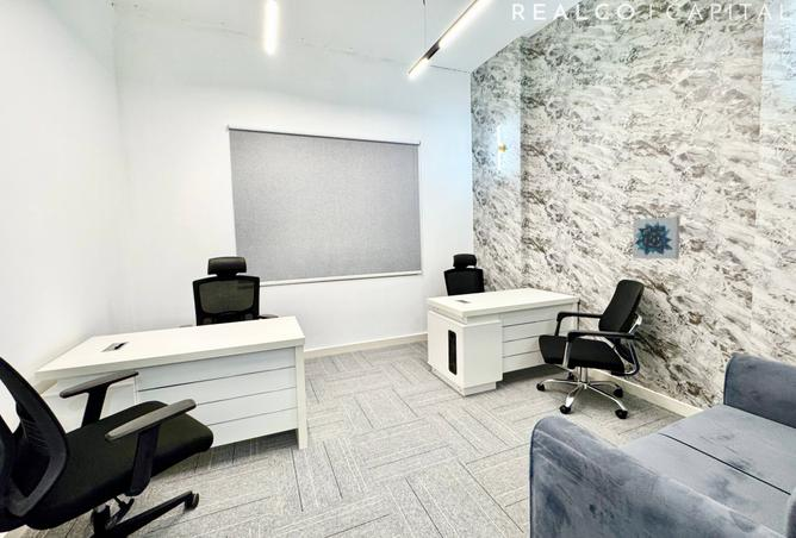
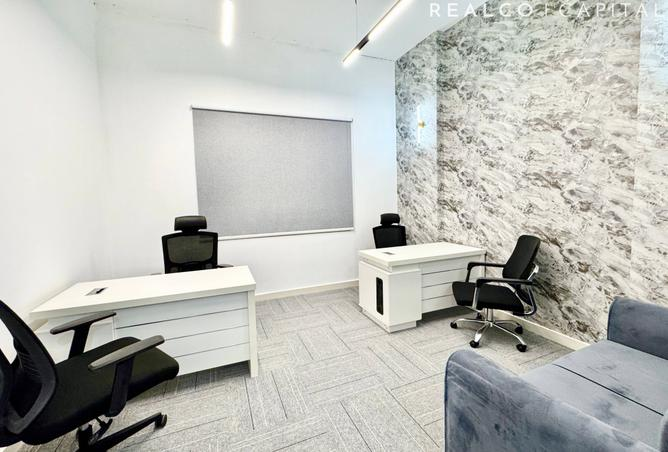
- wall art [632,215,682,261]
